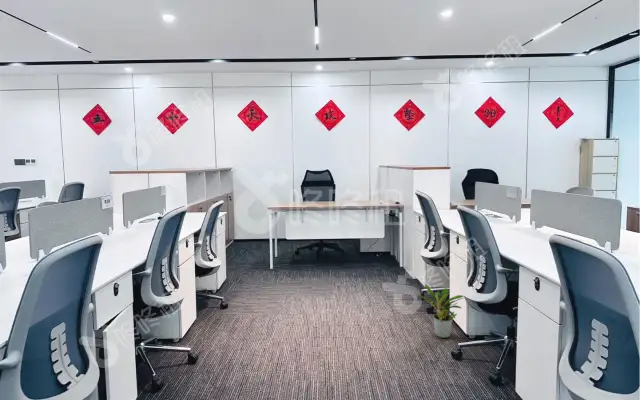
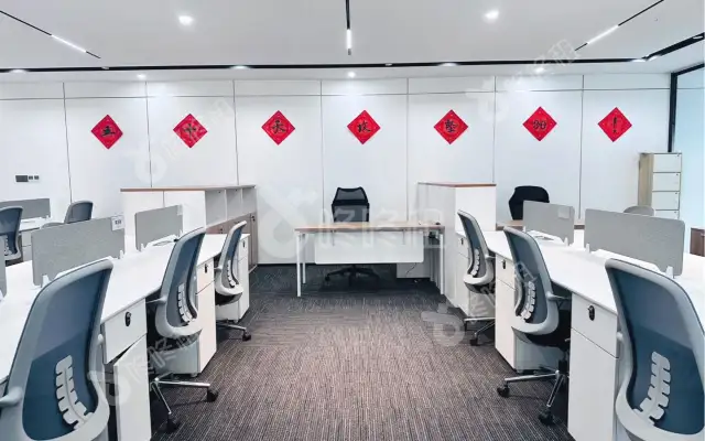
- potted plant [417,284,465,339]
